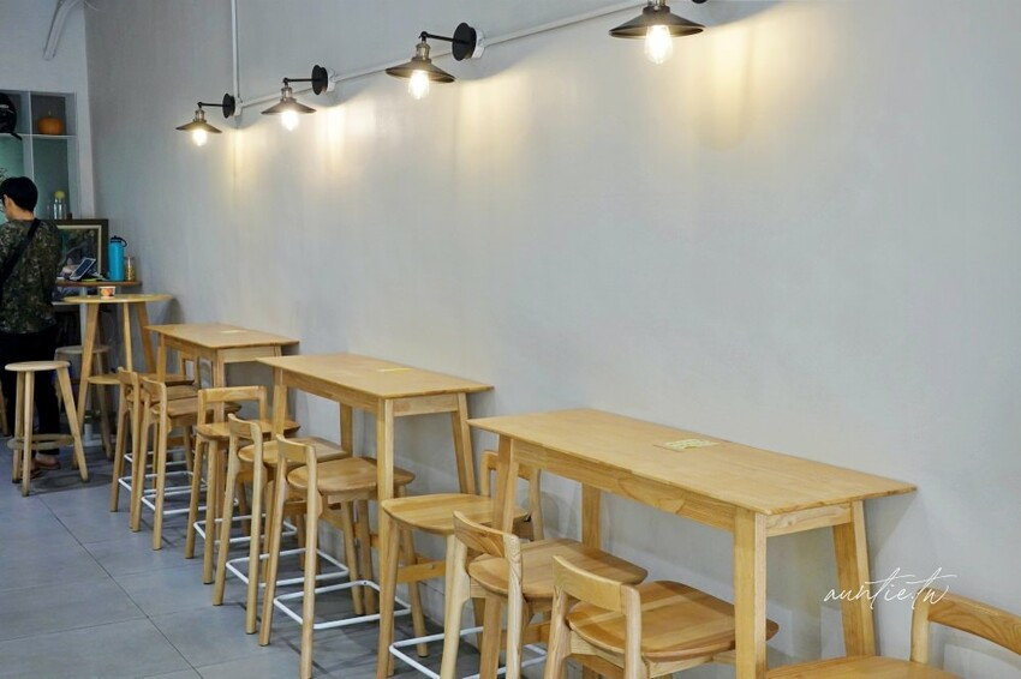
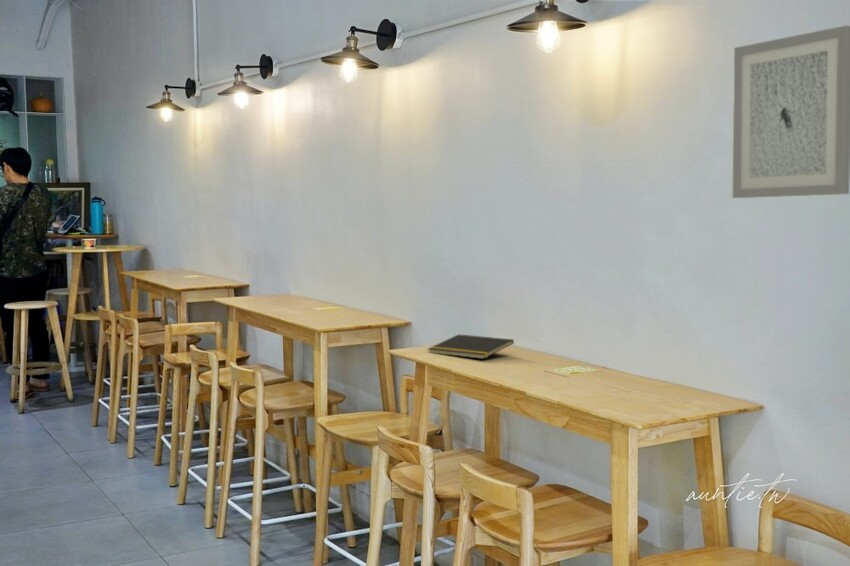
+ notepad [427,333,515,360]
+ wall art [731,24,850,199]
